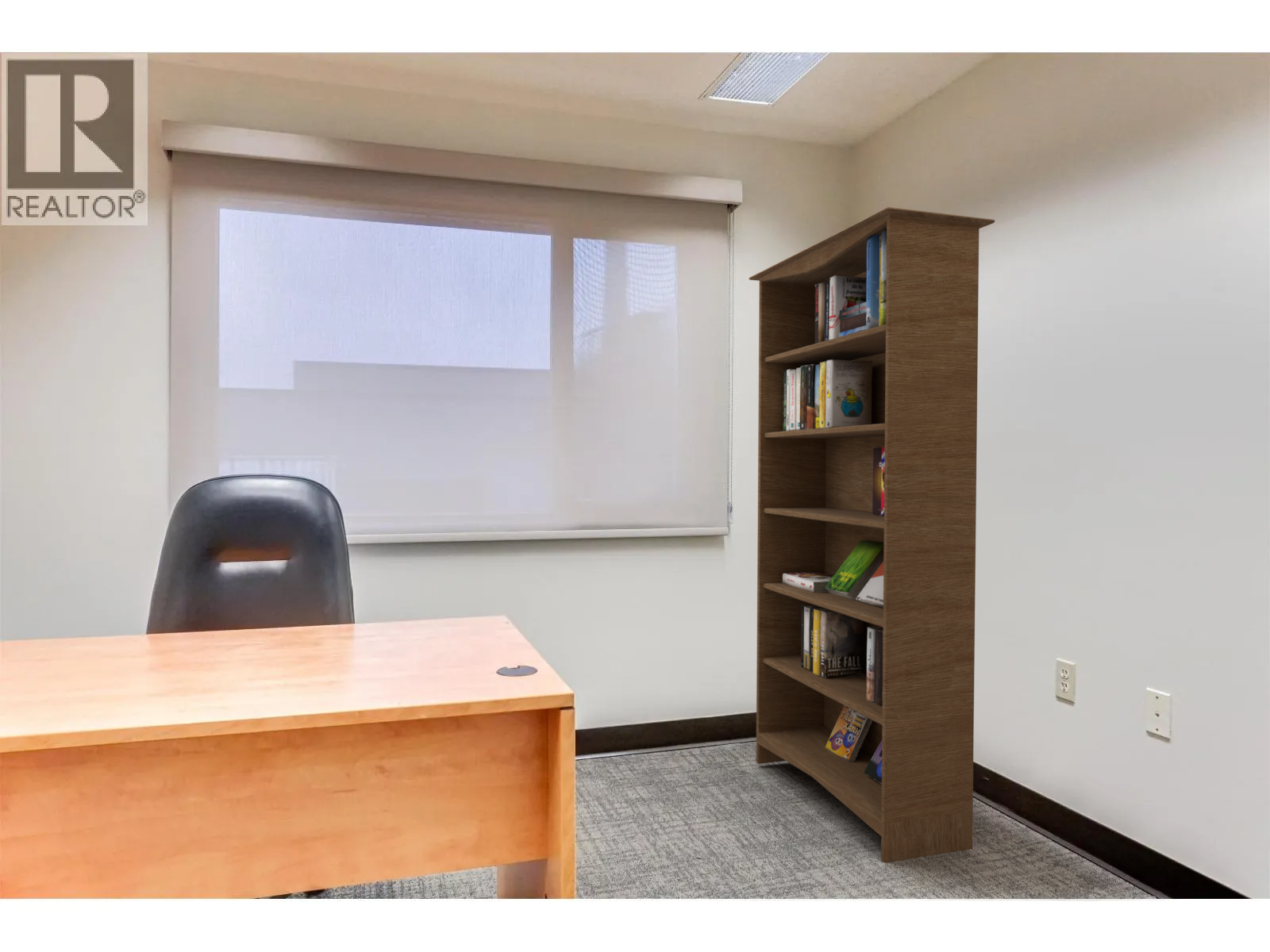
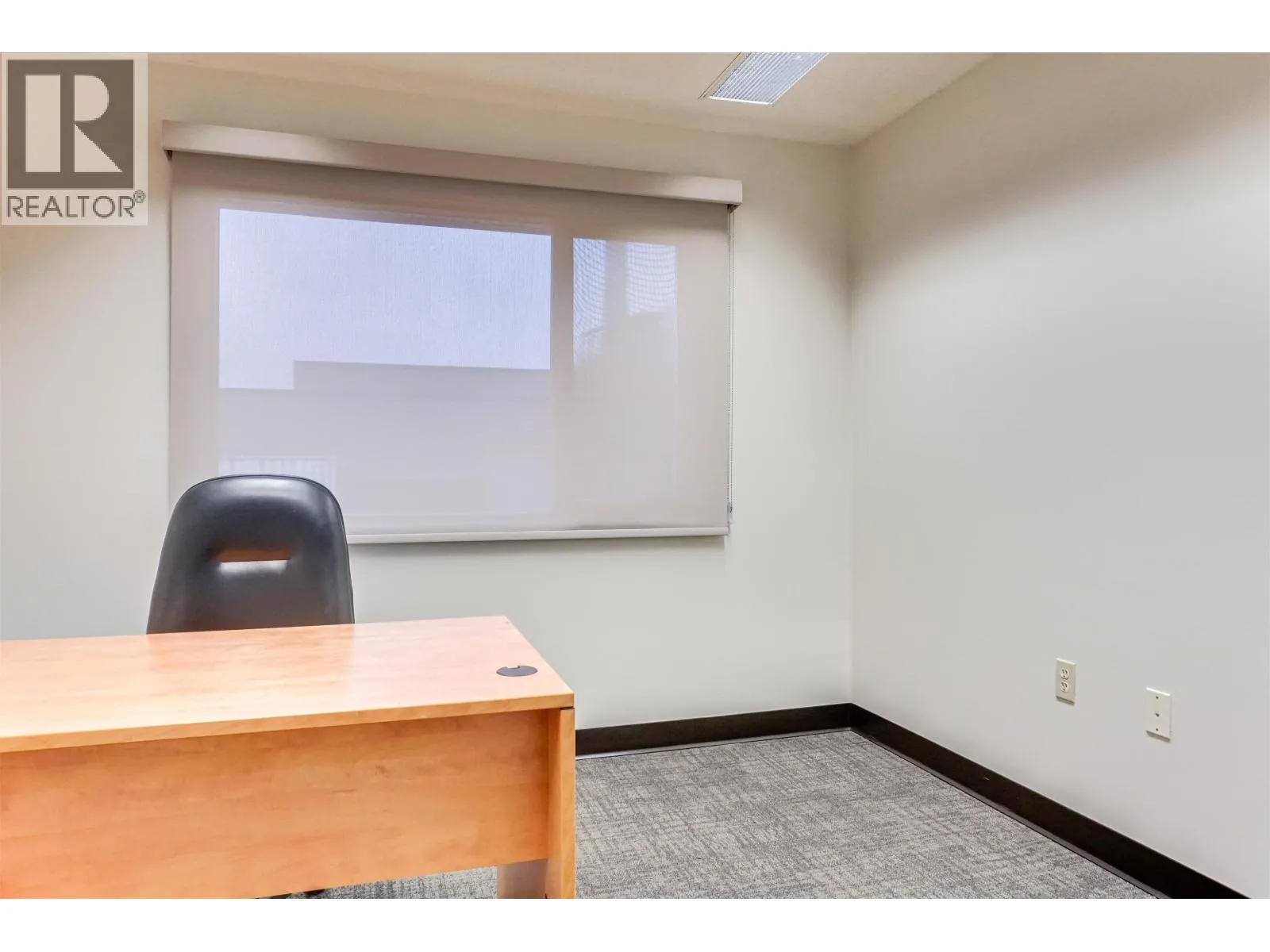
- bookcase [749,206,996,863]
